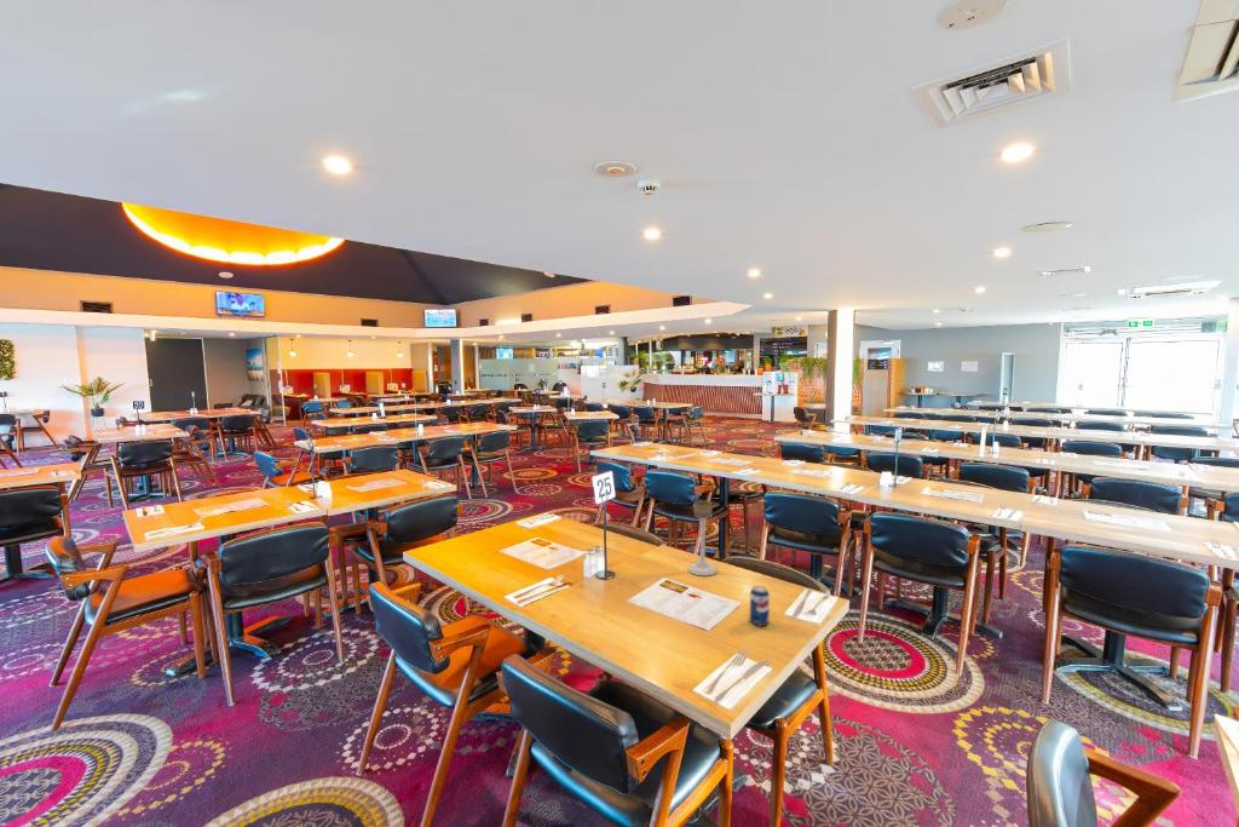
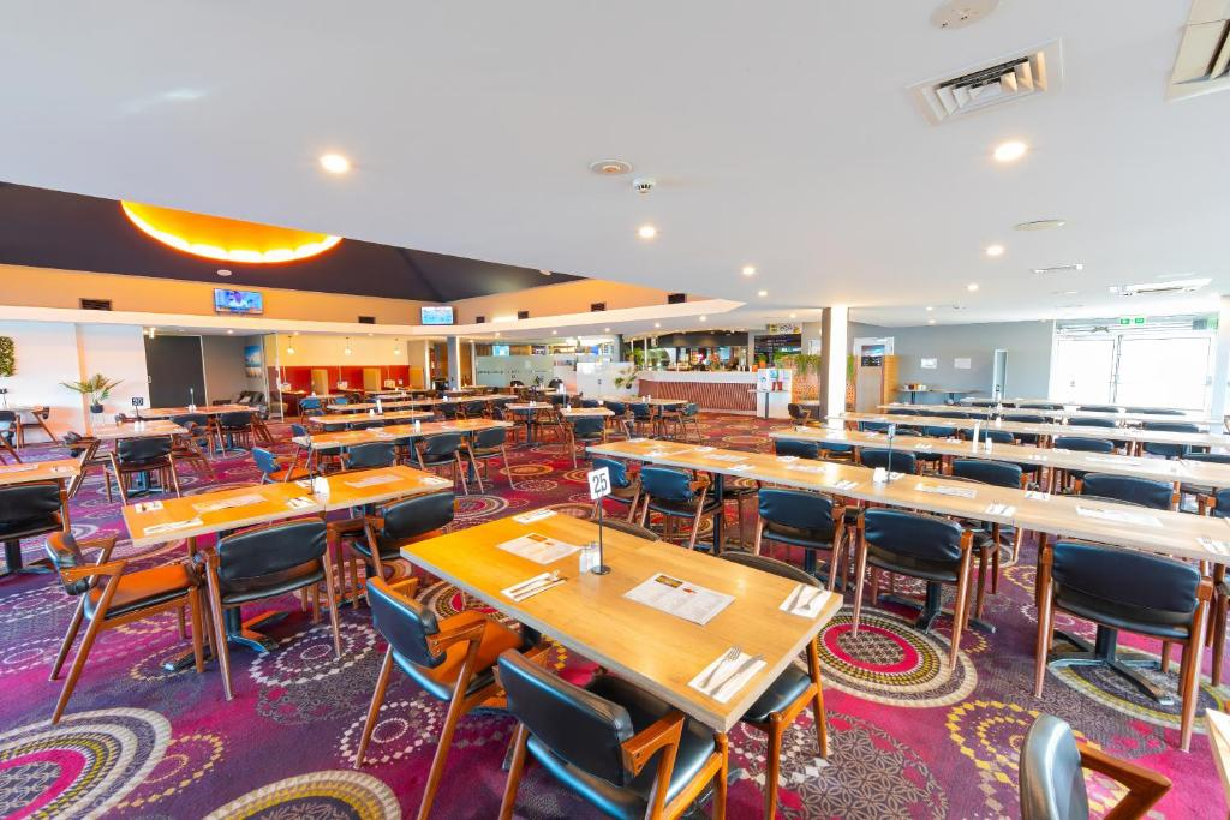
- beverage can [749,585,771,627]
- candle holder [687,499,718,576]
